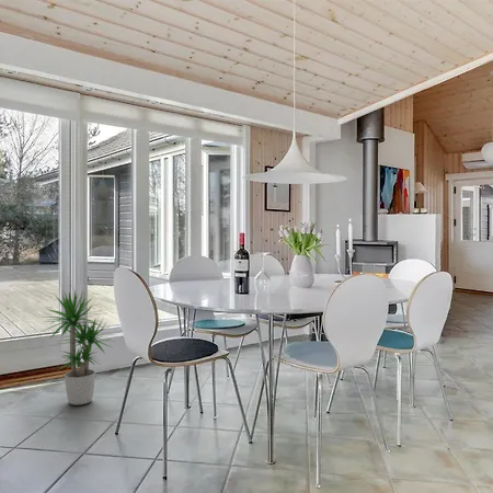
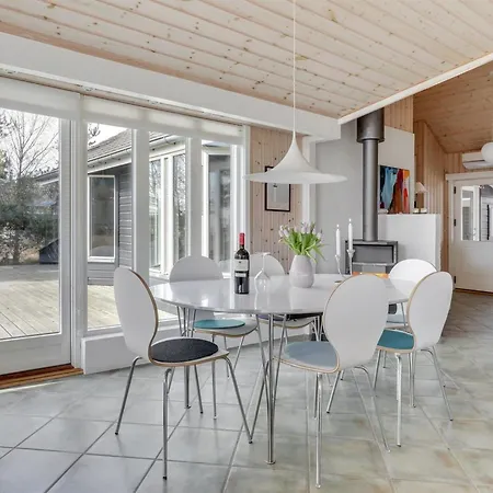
- potted plant [41,289,116,405]
